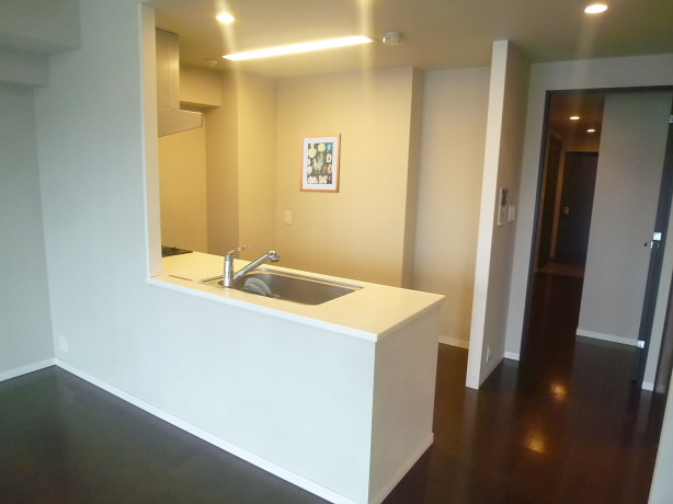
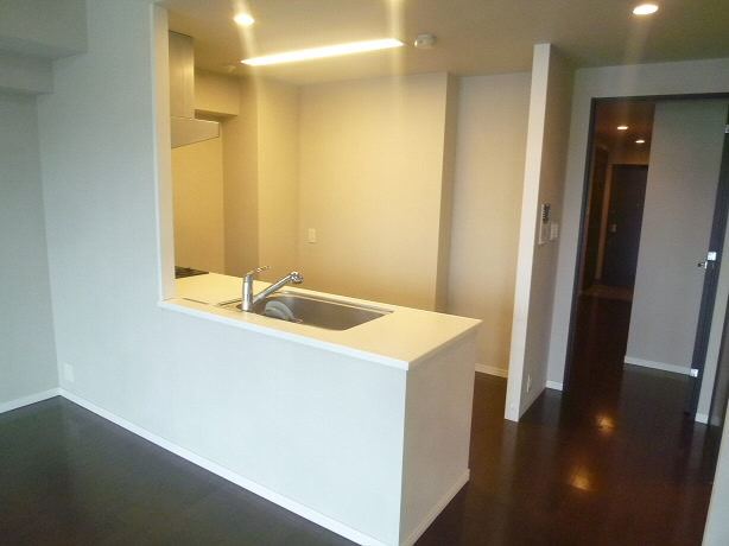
- wall art [298,133,342,194]
